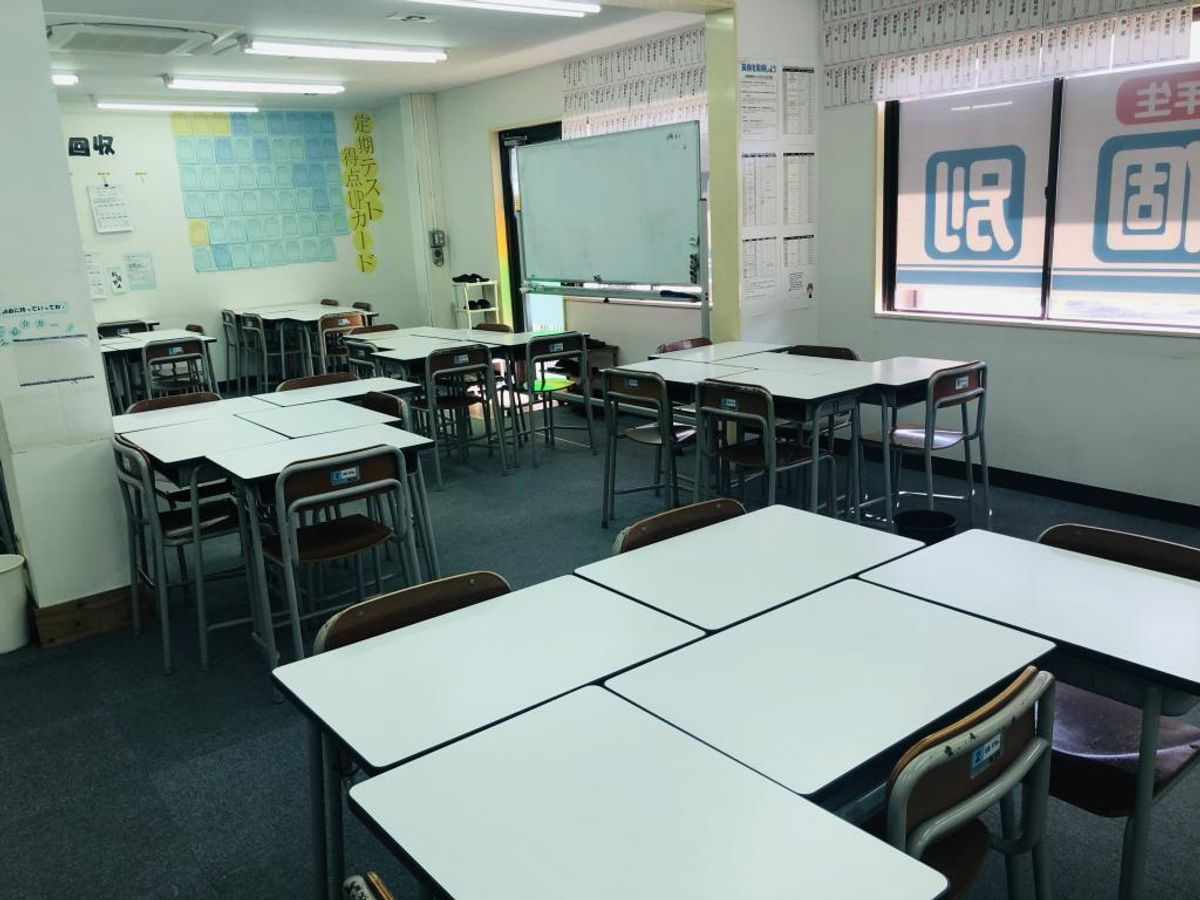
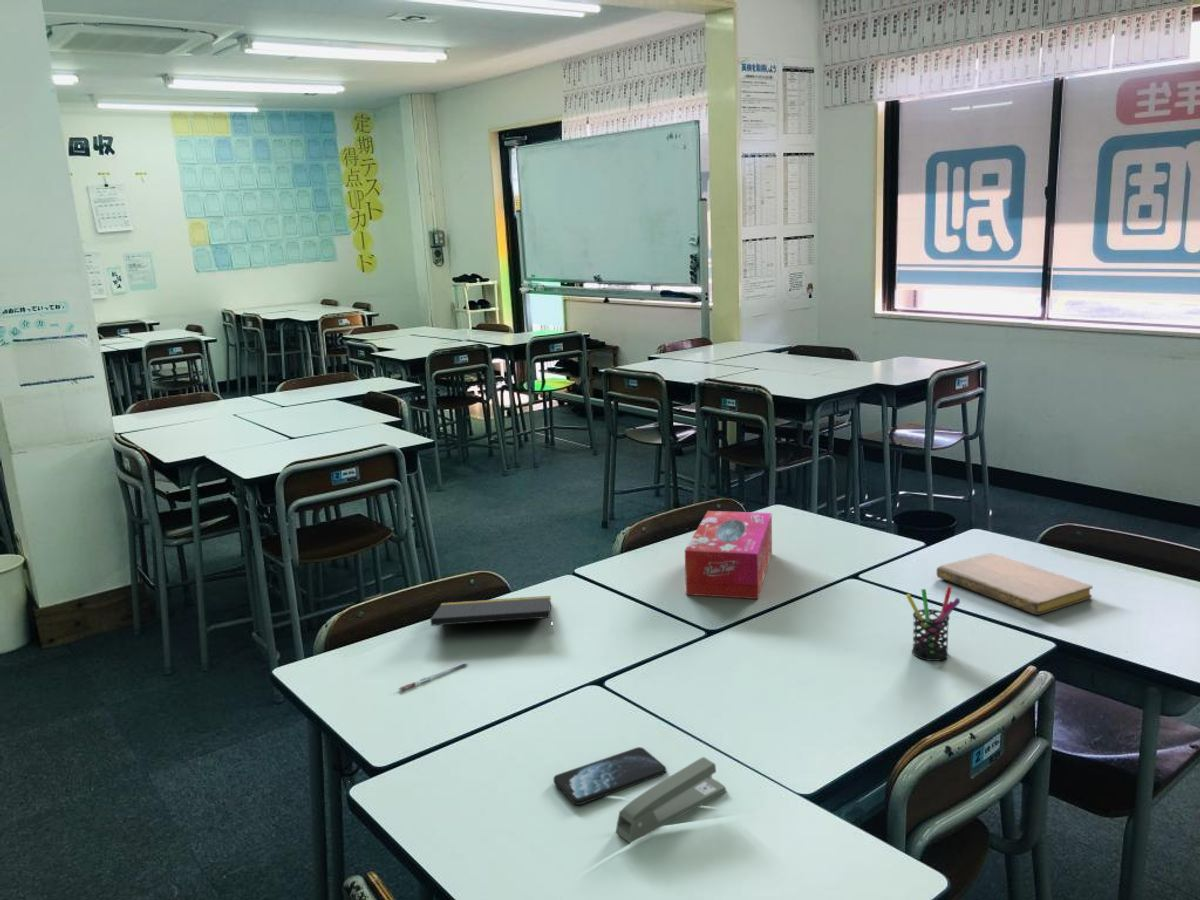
+ notepad [430,595,555,633]
+ notebook [936,552,1093,616]
+ tissue box [684,510,773,600]
+ smartphone [552,746,667,806]
+ pen holder [905,585,961,662]
+ stapler [615,756,727,844]
+ pen [398,662,469,691]
